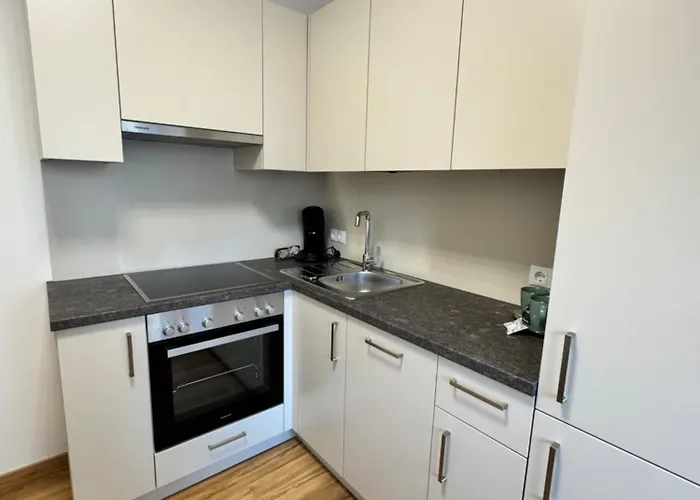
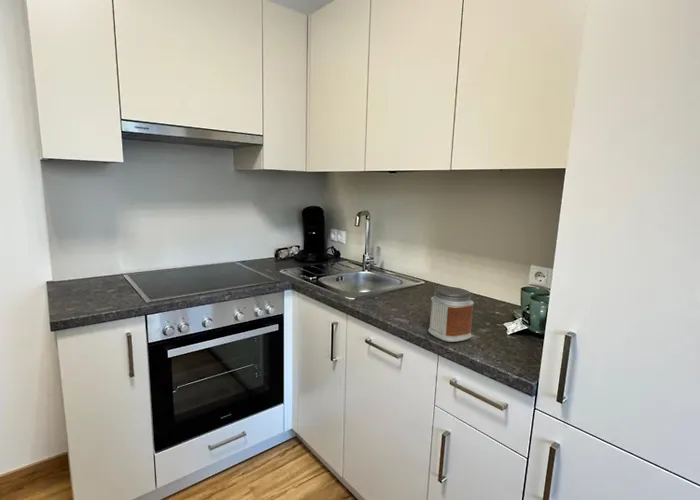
+ jar [427,286,475,343]
